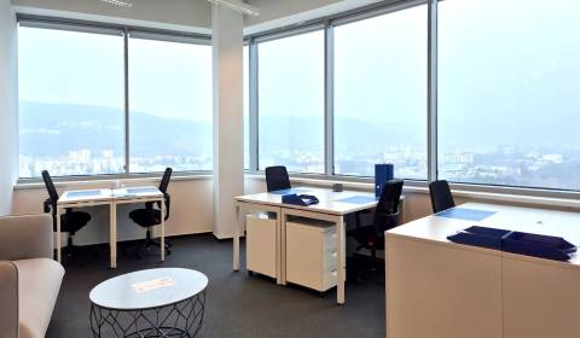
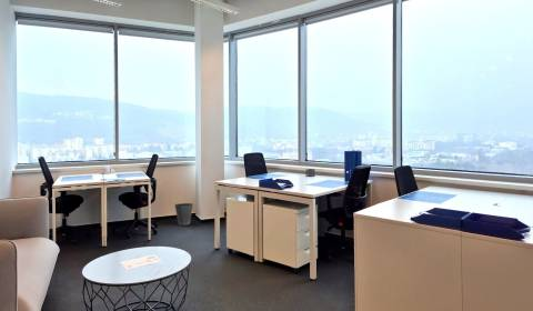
+ waste basket [173,202,194,227]
